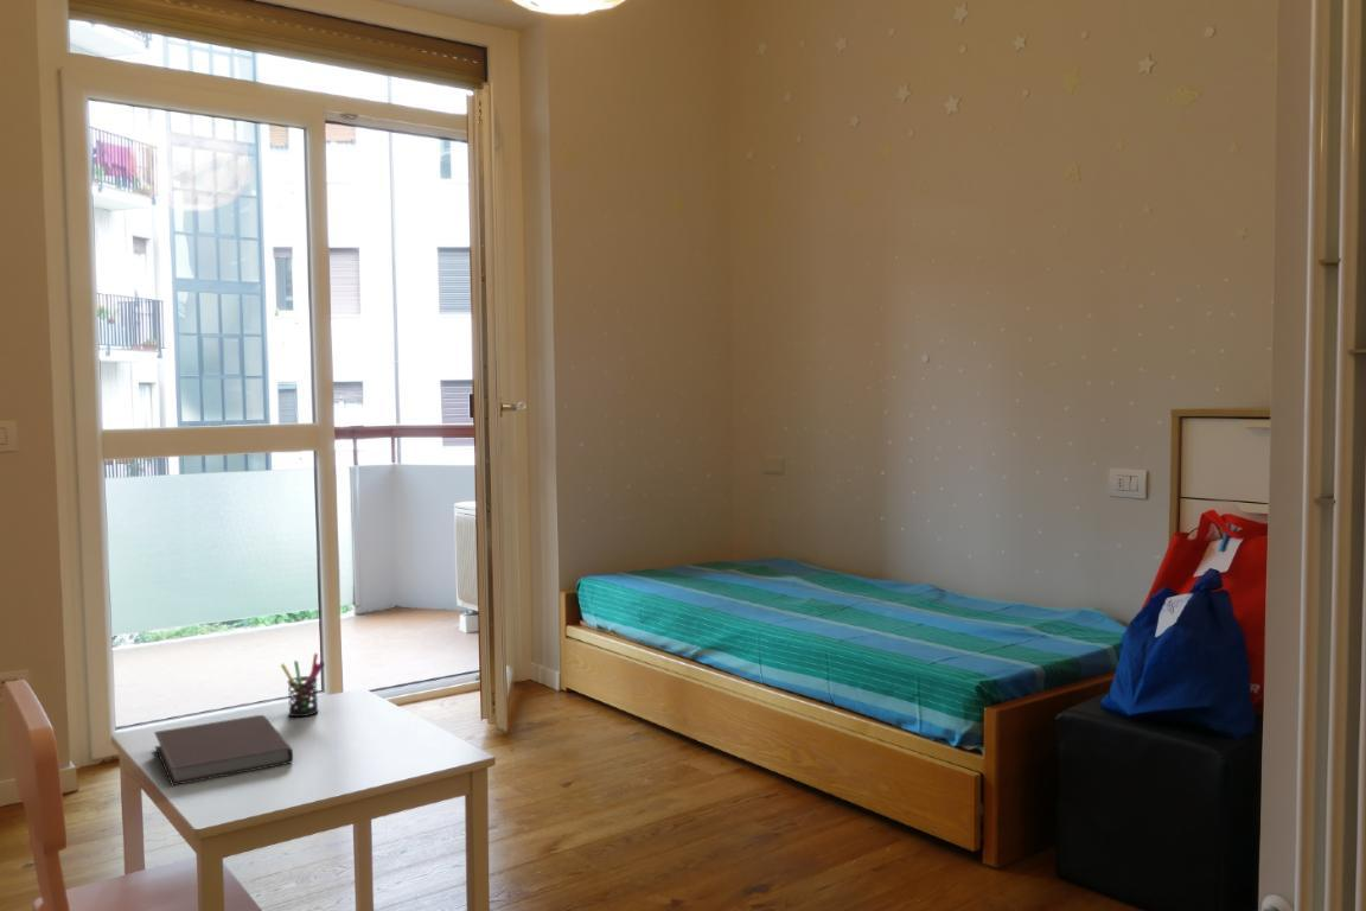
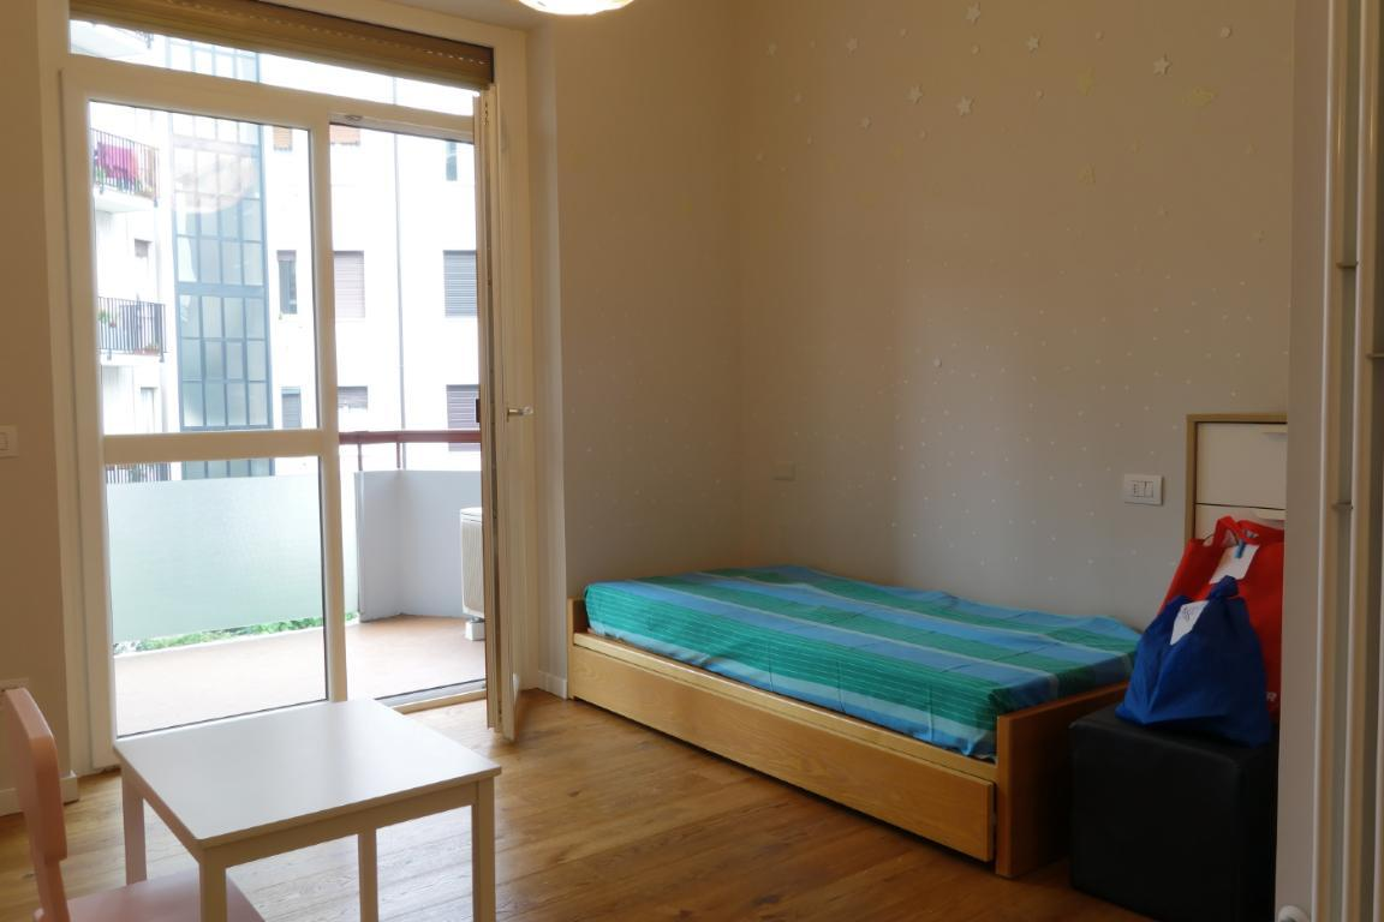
- notebook [153,714,294,786]
- pen holder [280,652,326,718]
